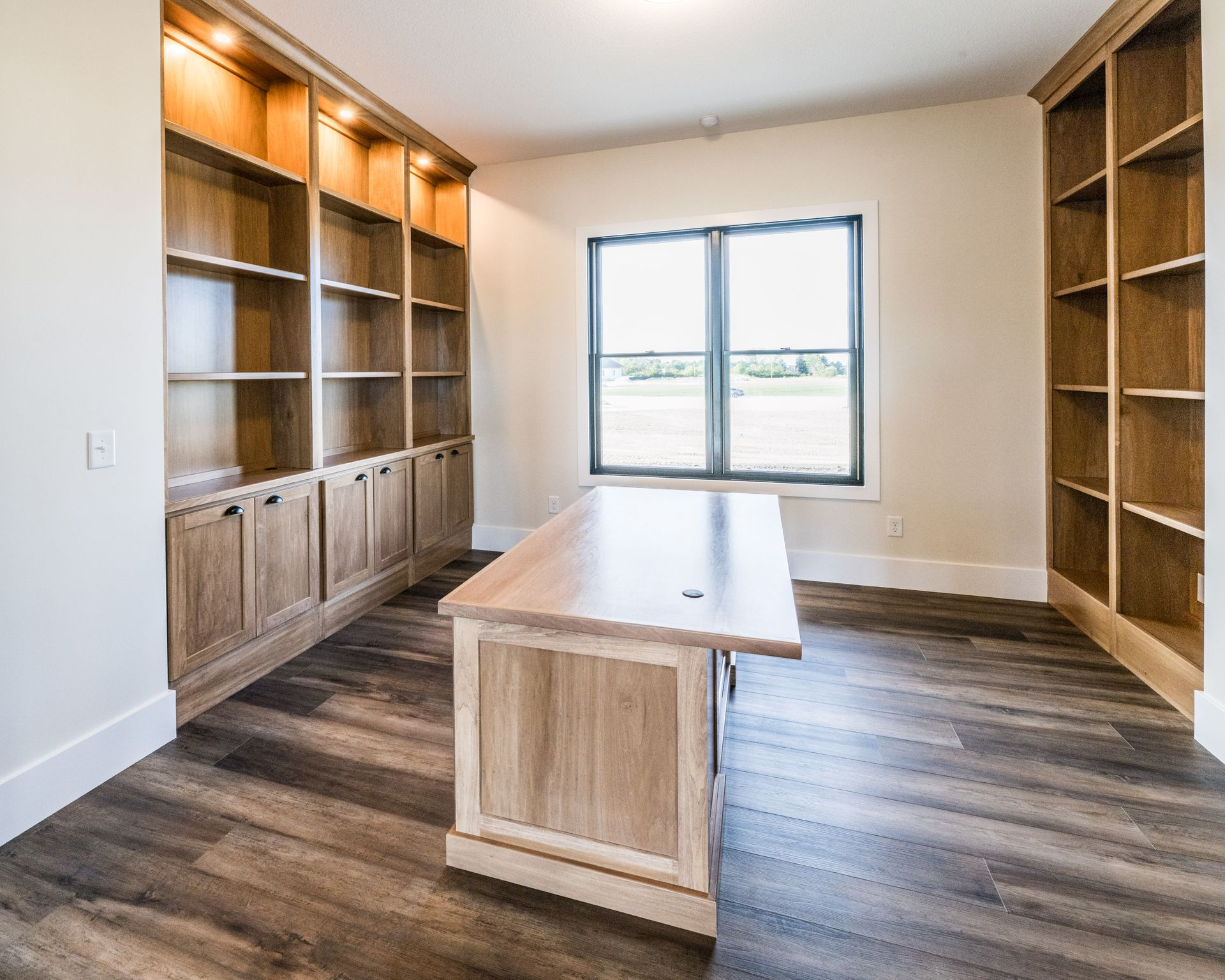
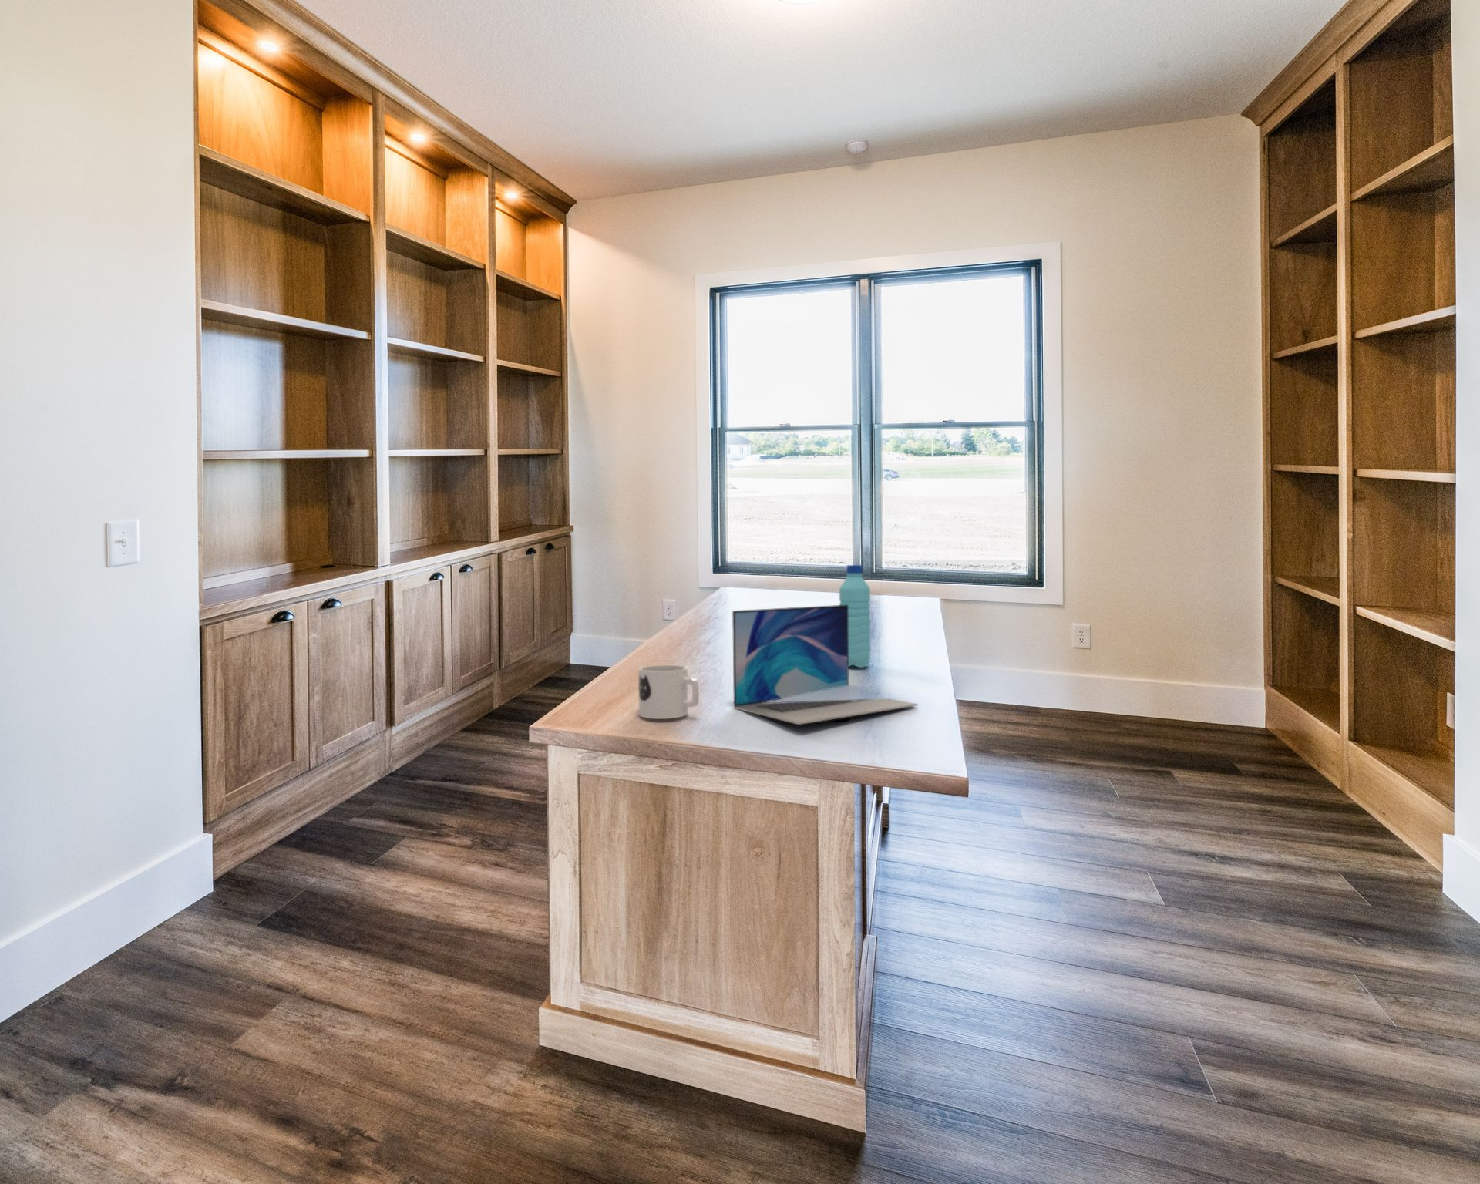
+ laptop [731,604,919,725]
+ mug [638,664,700,720]
+ water bottle [838,564,871,668]
